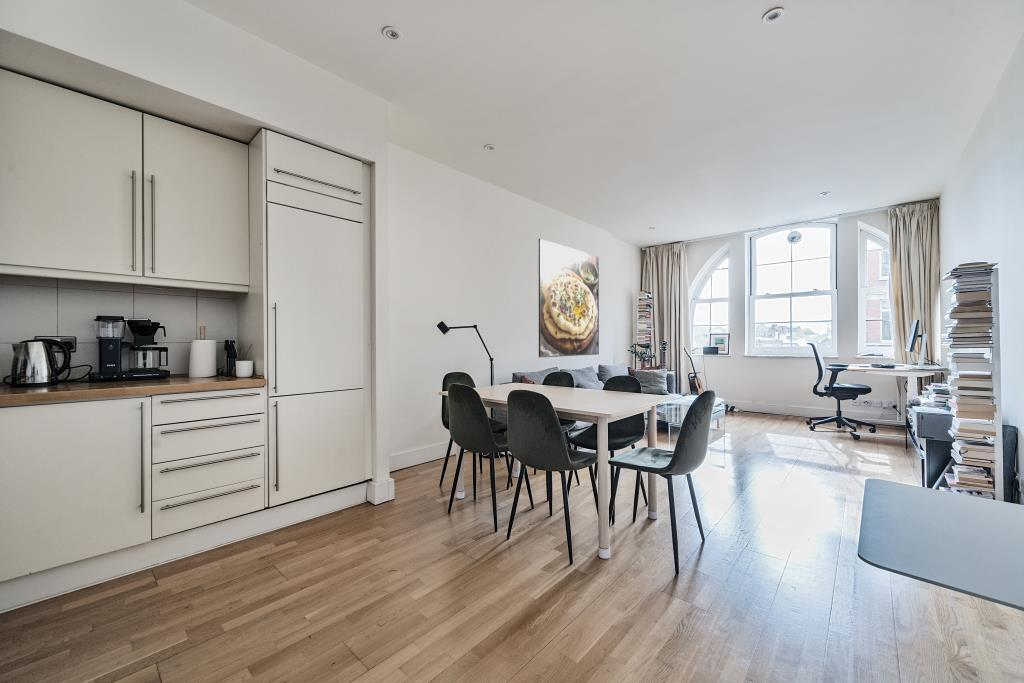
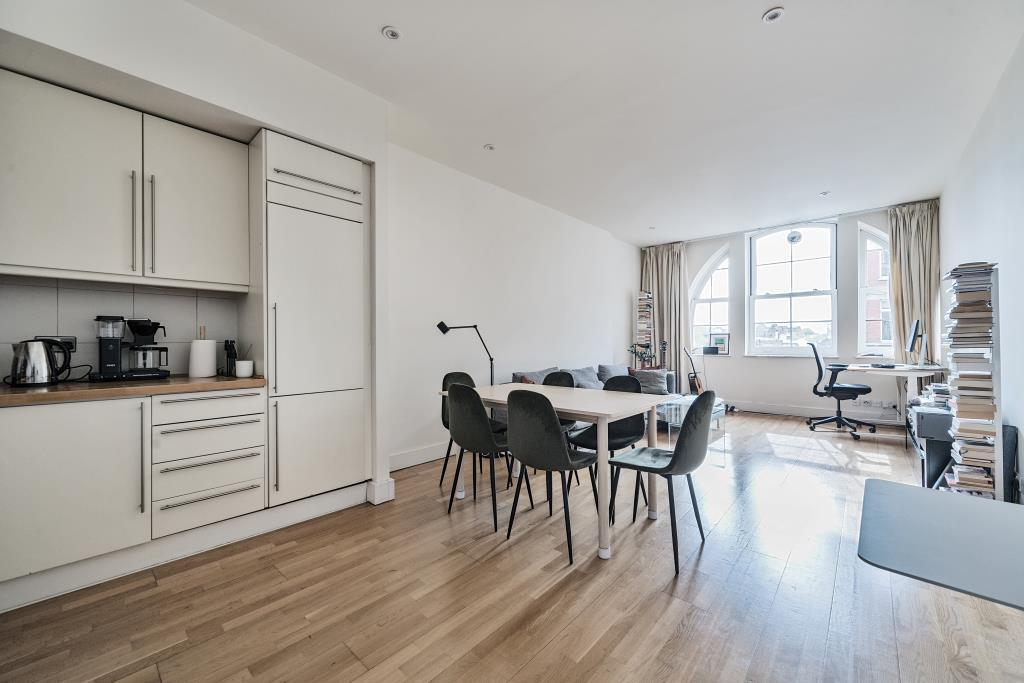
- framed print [538,238,600,358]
